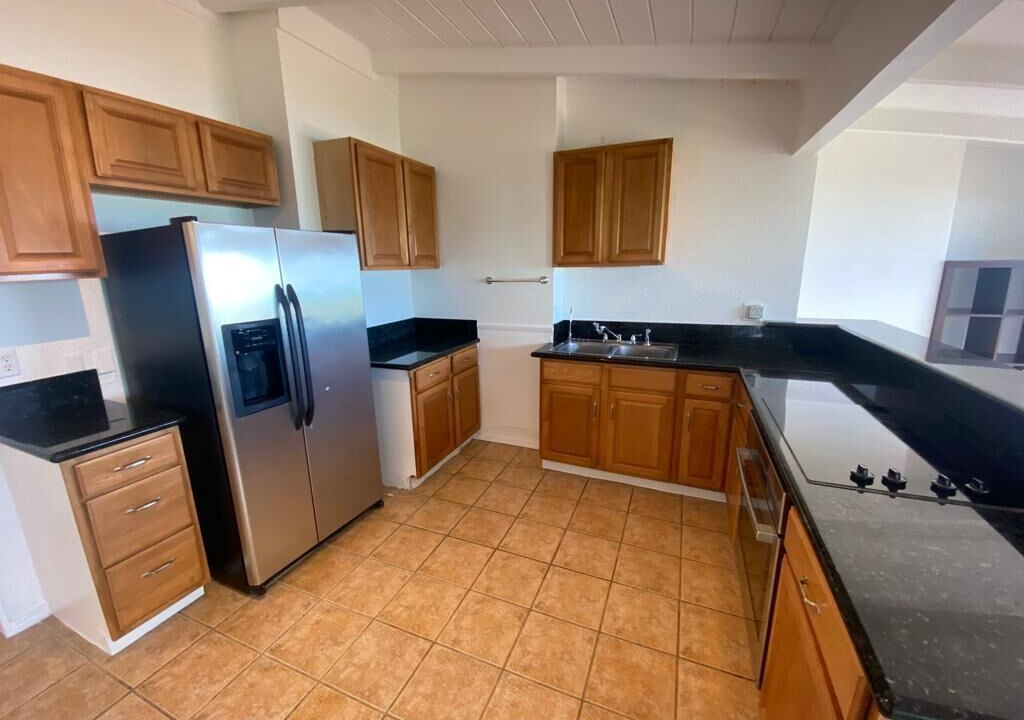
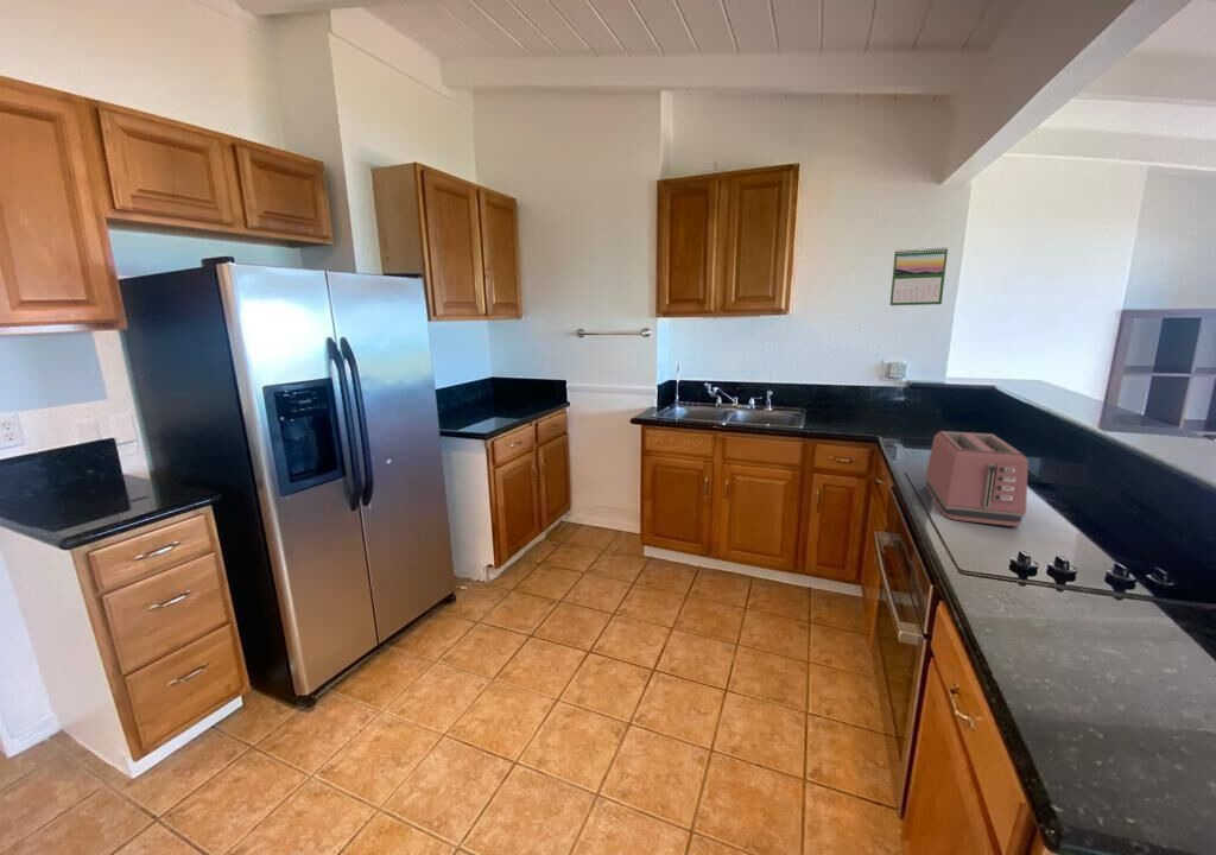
+ calendar [889,246,949,306]
+ toaster [925,430,1030,527]
